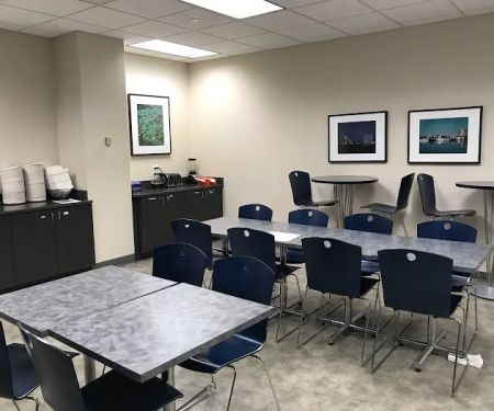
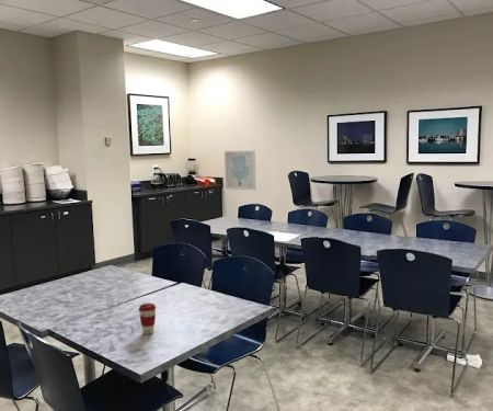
+ wall art [223,150,256,191]
+ coffee cup [137,302,157,335]
